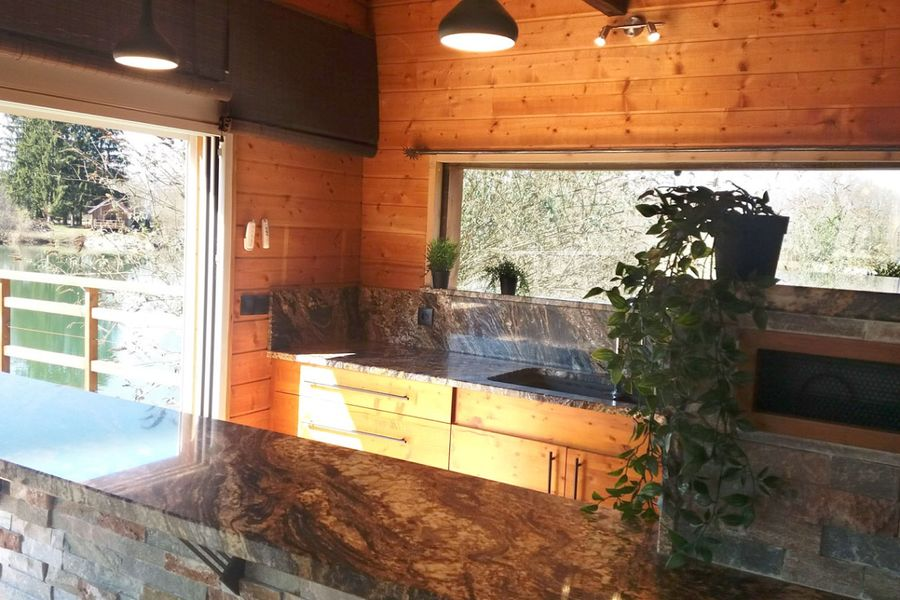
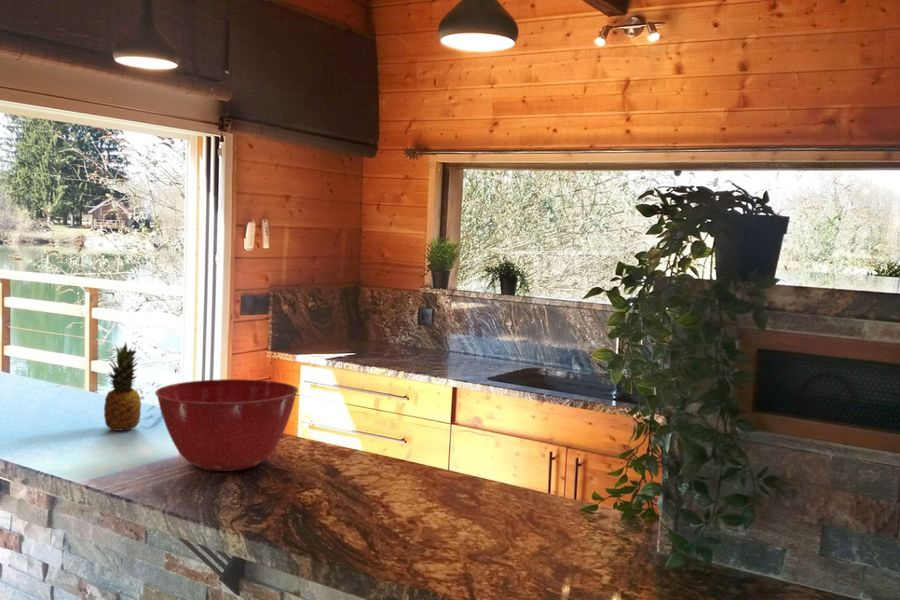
+ mixing bowl [154,378,299,472]
+ fruit [103,341,142,432]
